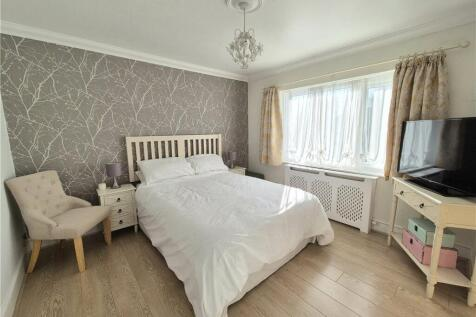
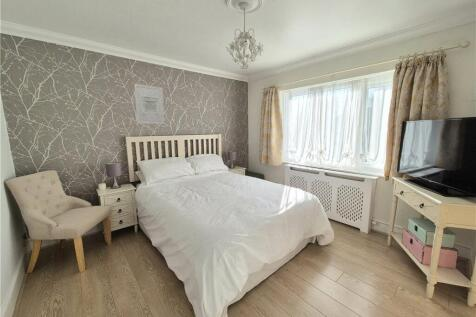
+ wall art [133,83,165,125]
